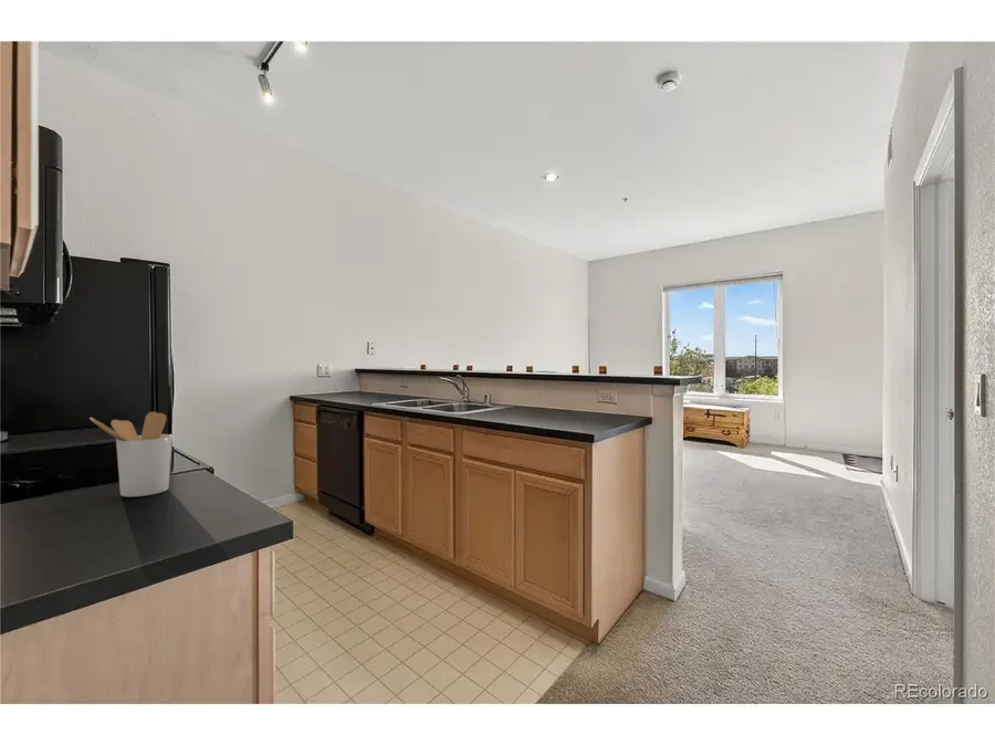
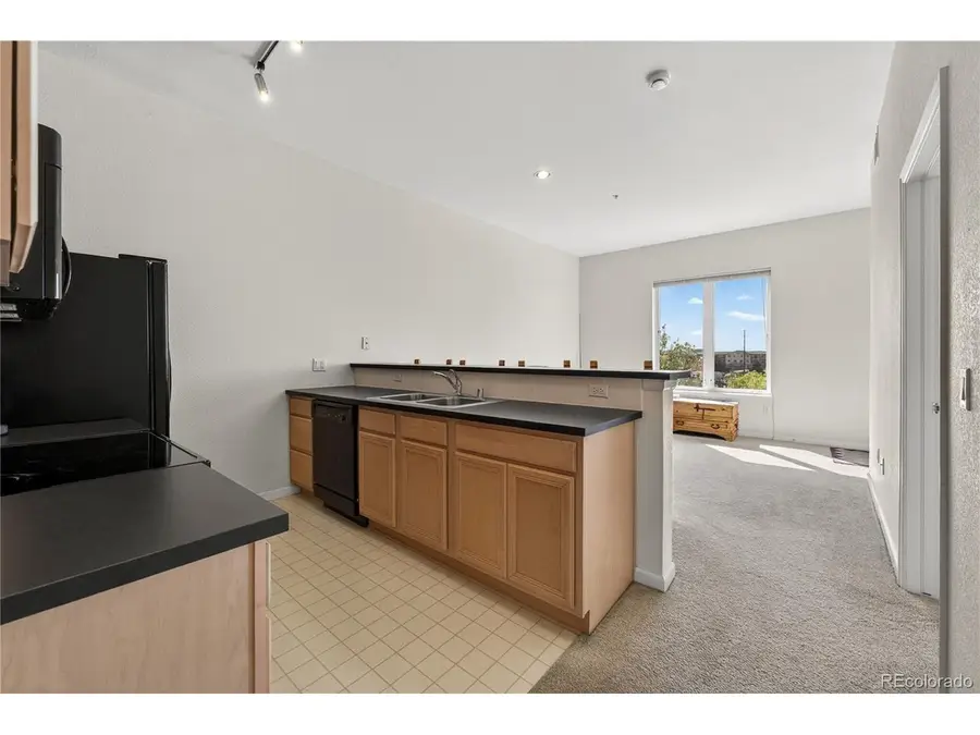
- utensil holder [88,411,174,498]
